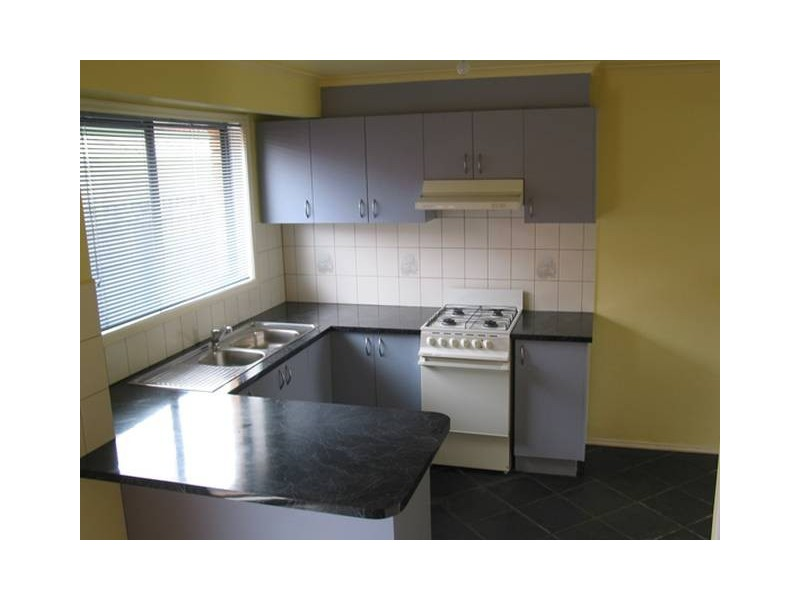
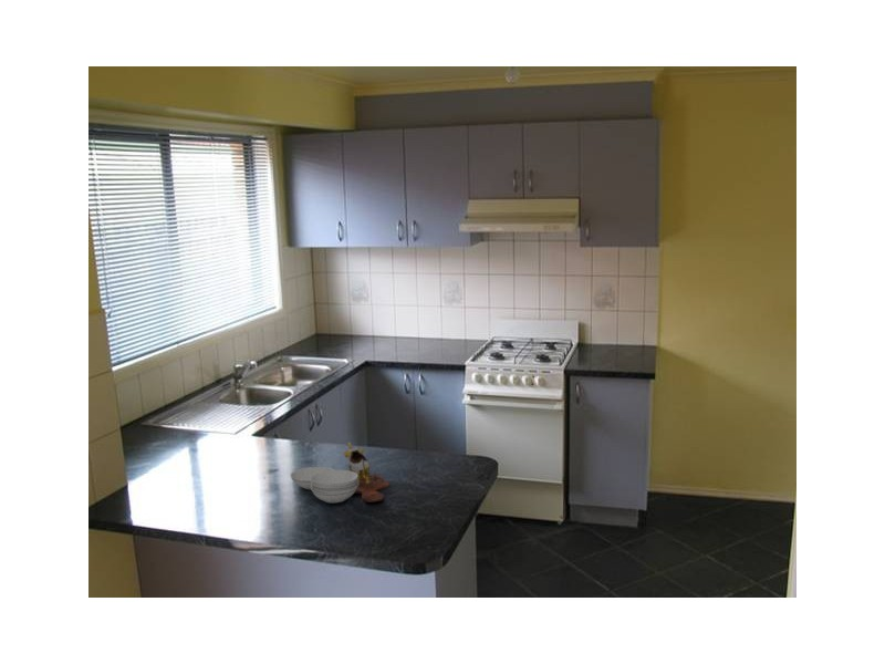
+ cutting board [289,442,391,504]
